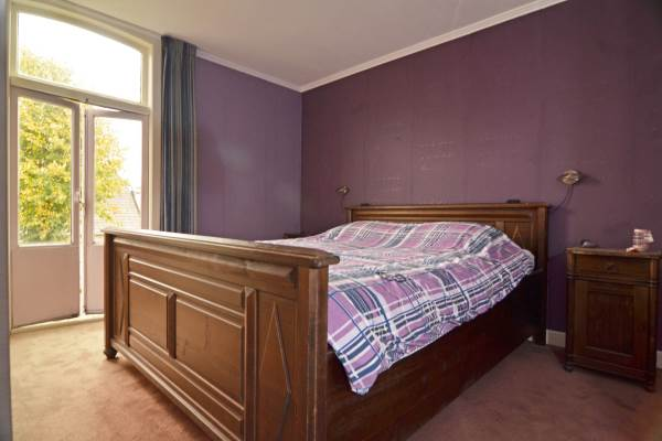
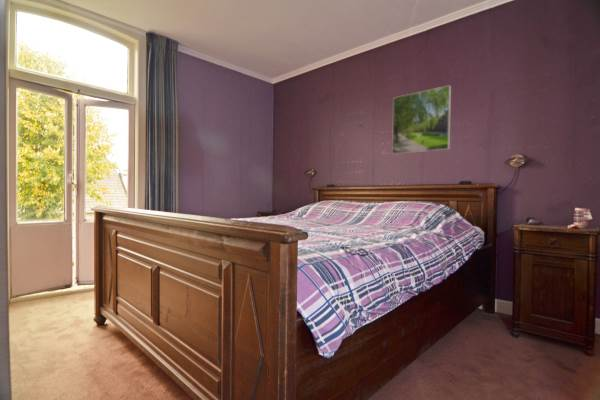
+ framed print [391,84,452,155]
